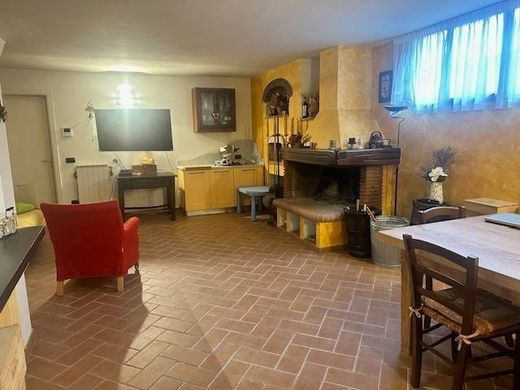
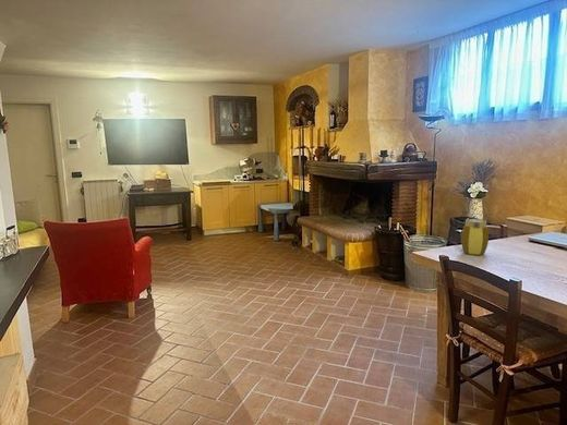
+ jar [460,218,490,256]
